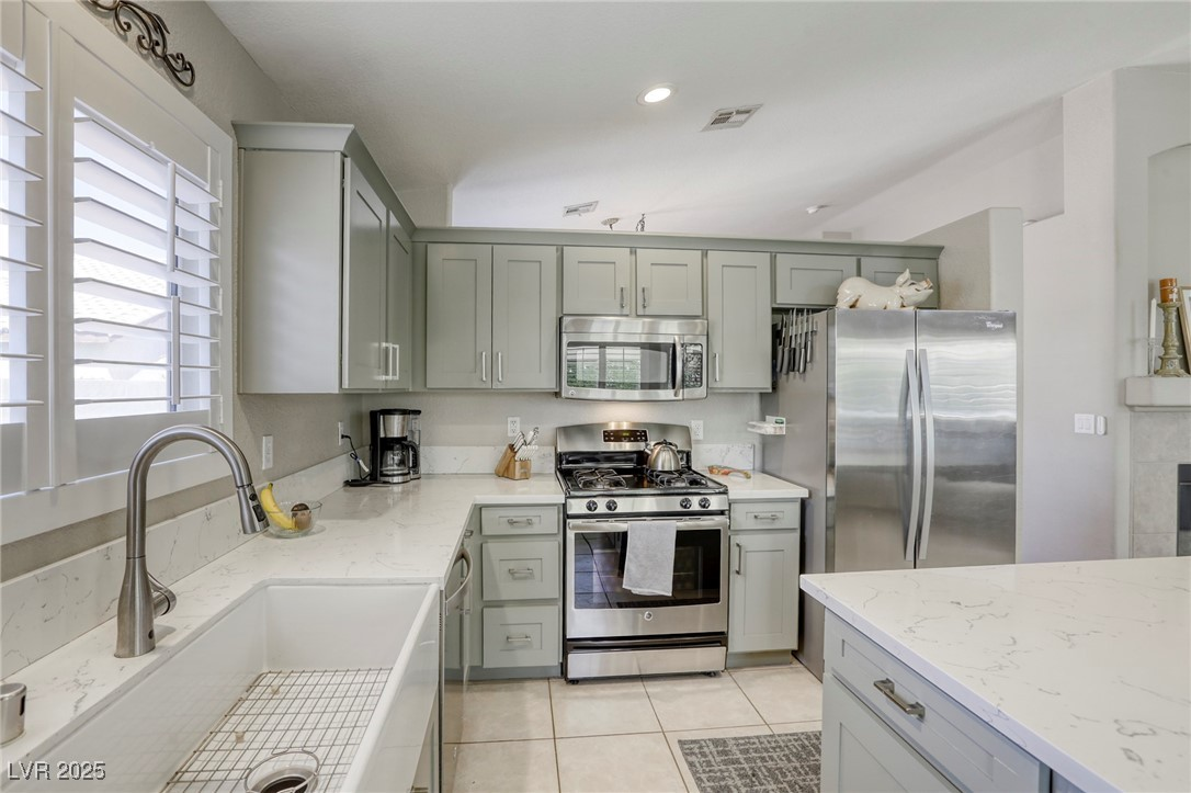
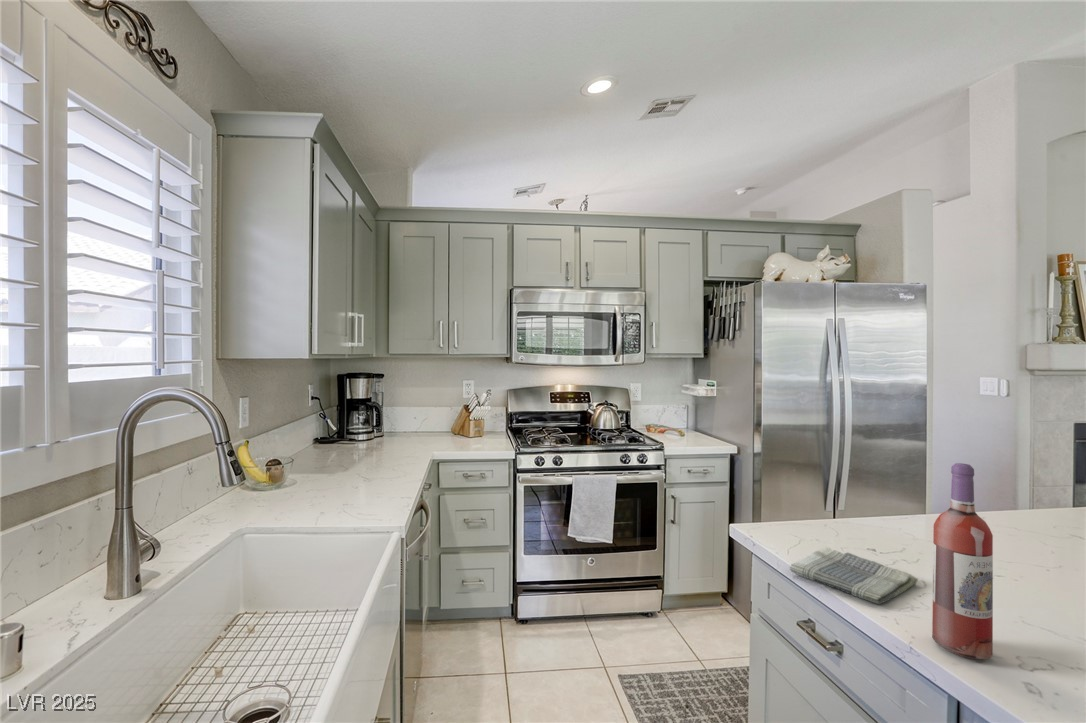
+ wine bottle [931,462,994,660]
+ dish towel [789,545,919,605]
